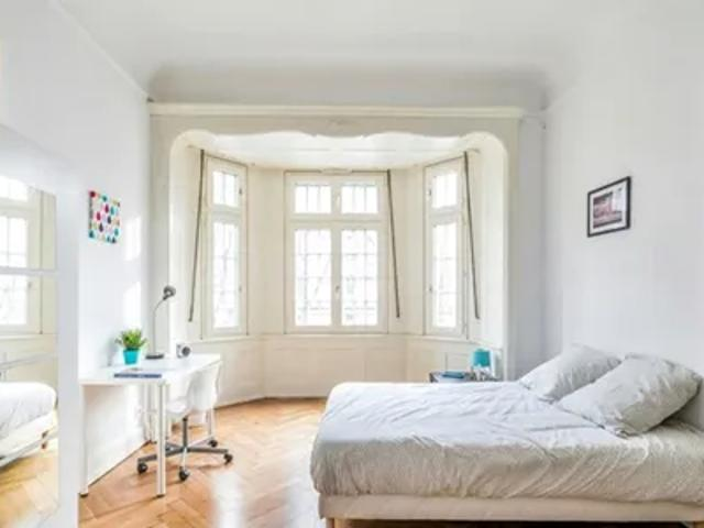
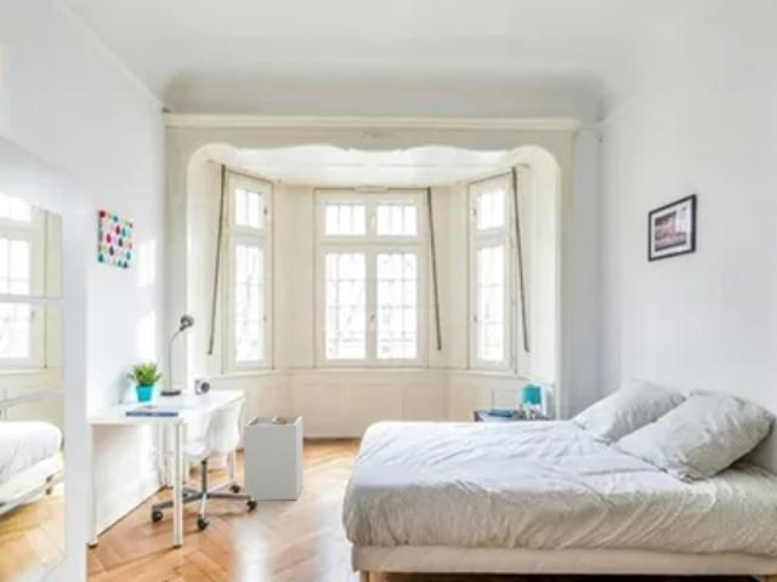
+ laundry hamper [243,415,305,502]
